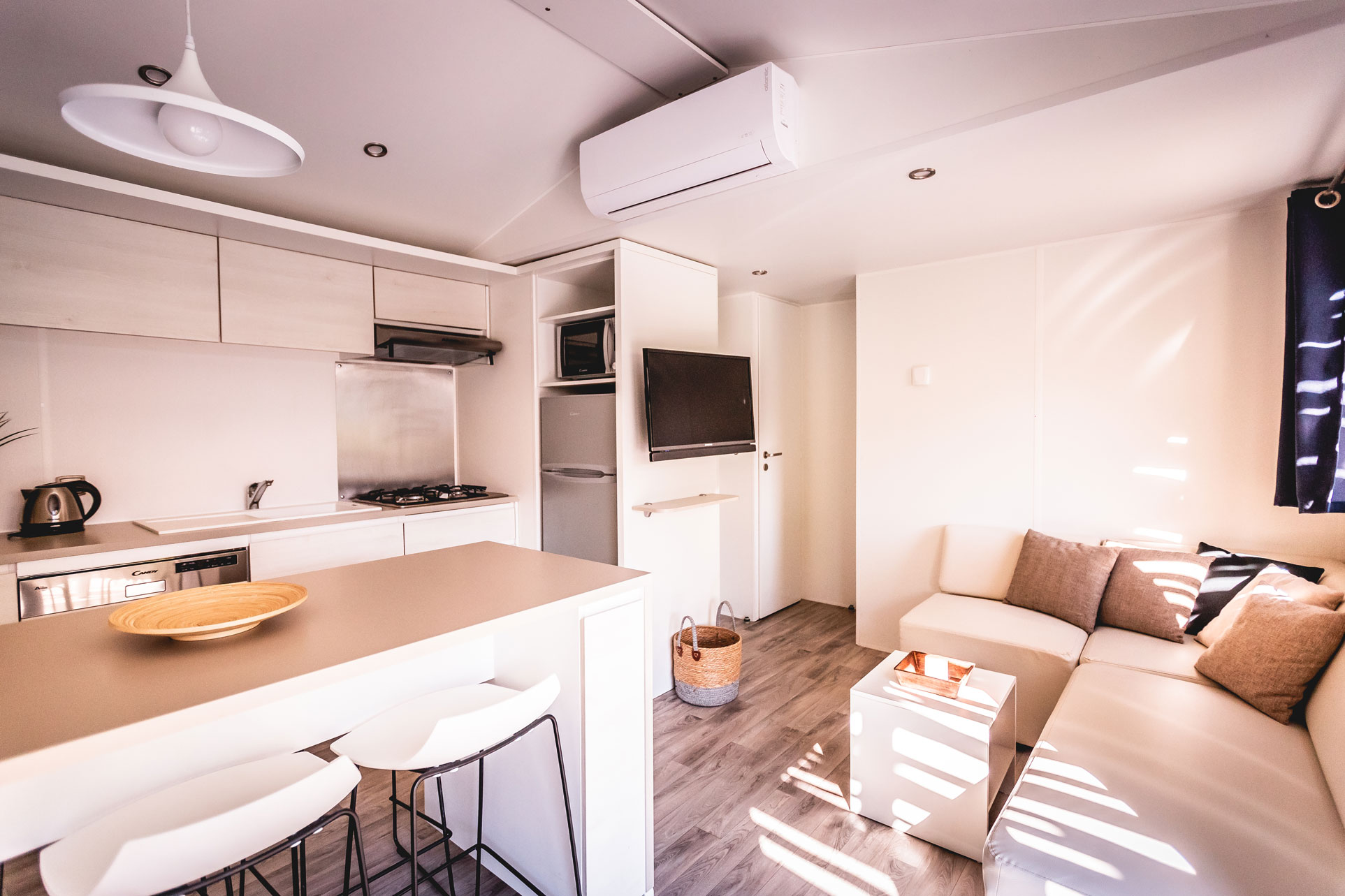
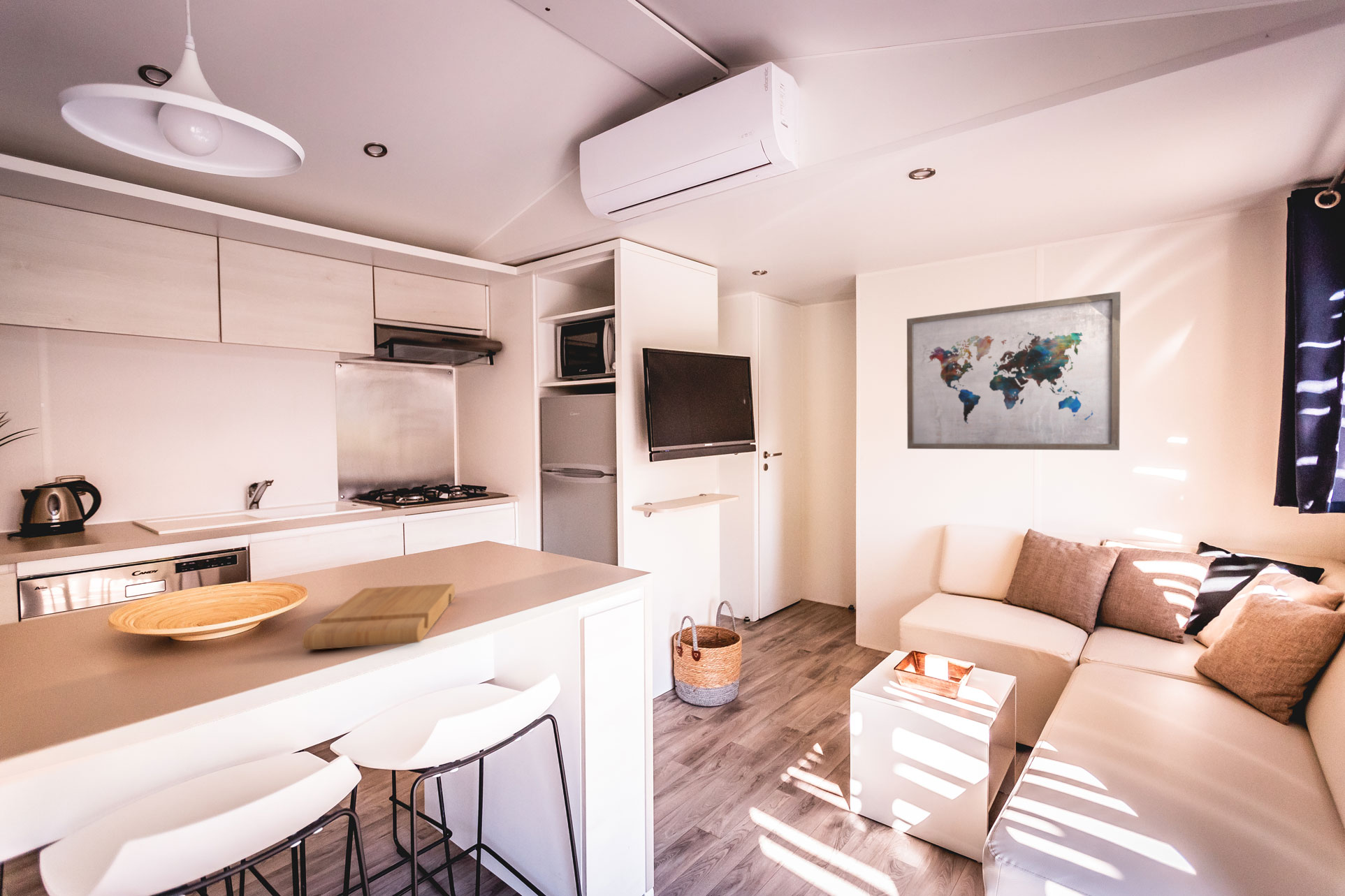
+ cutting board [301,583,456,651]
+ wall art [906,291,1121,451]
